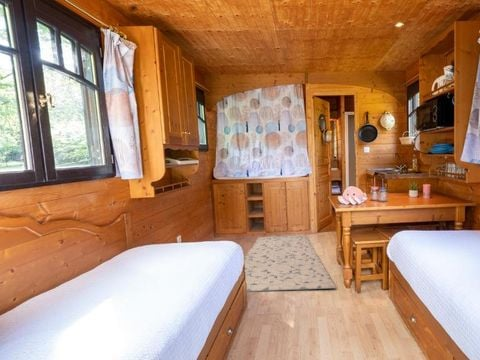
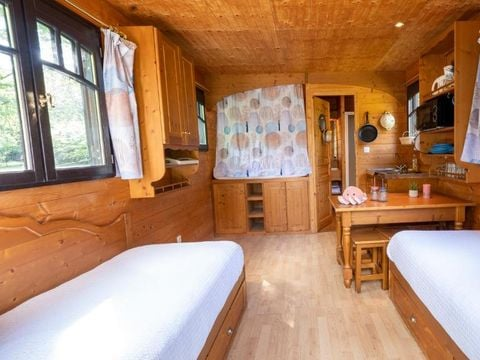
- rug [244,234,337,293]
